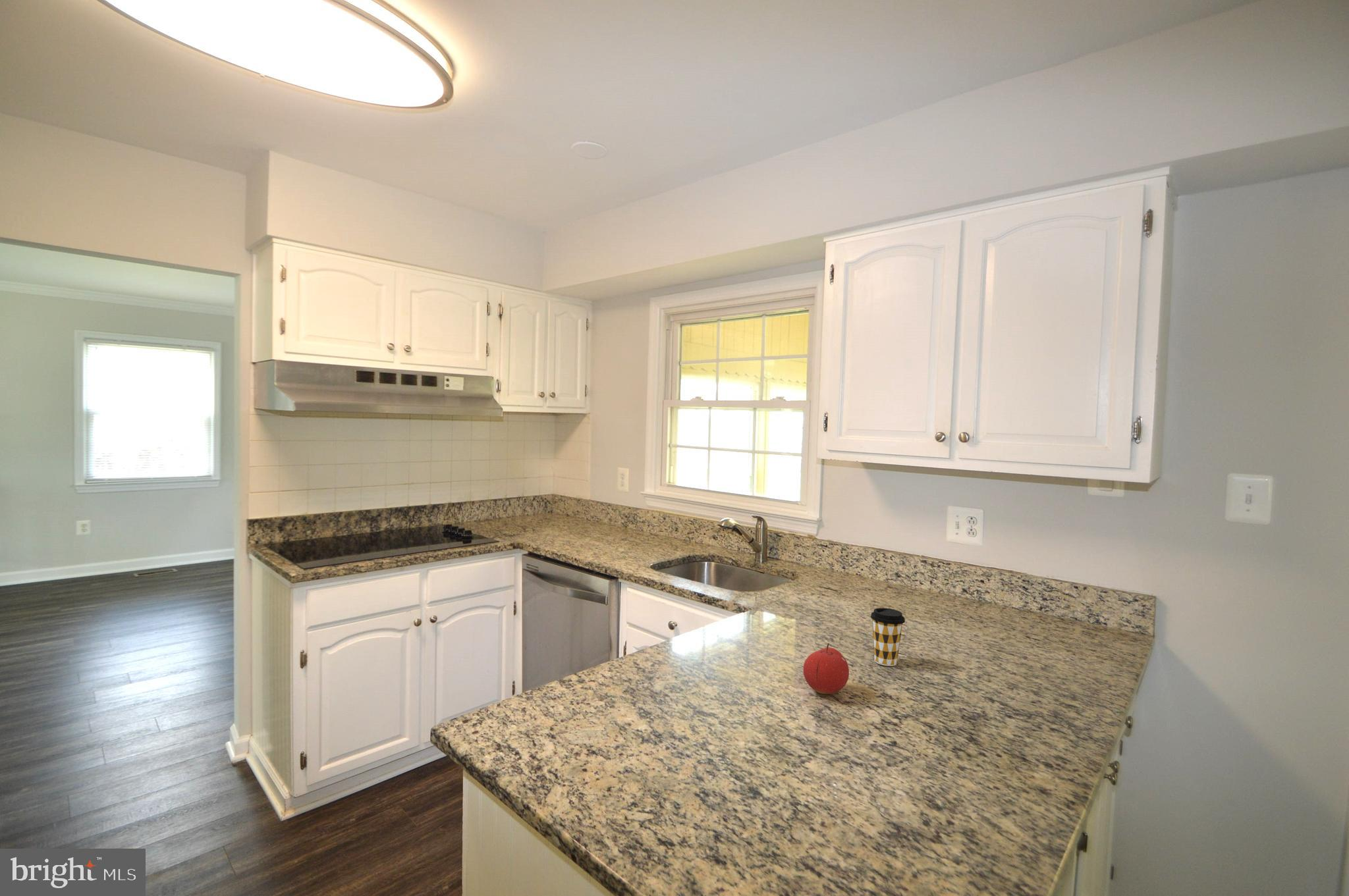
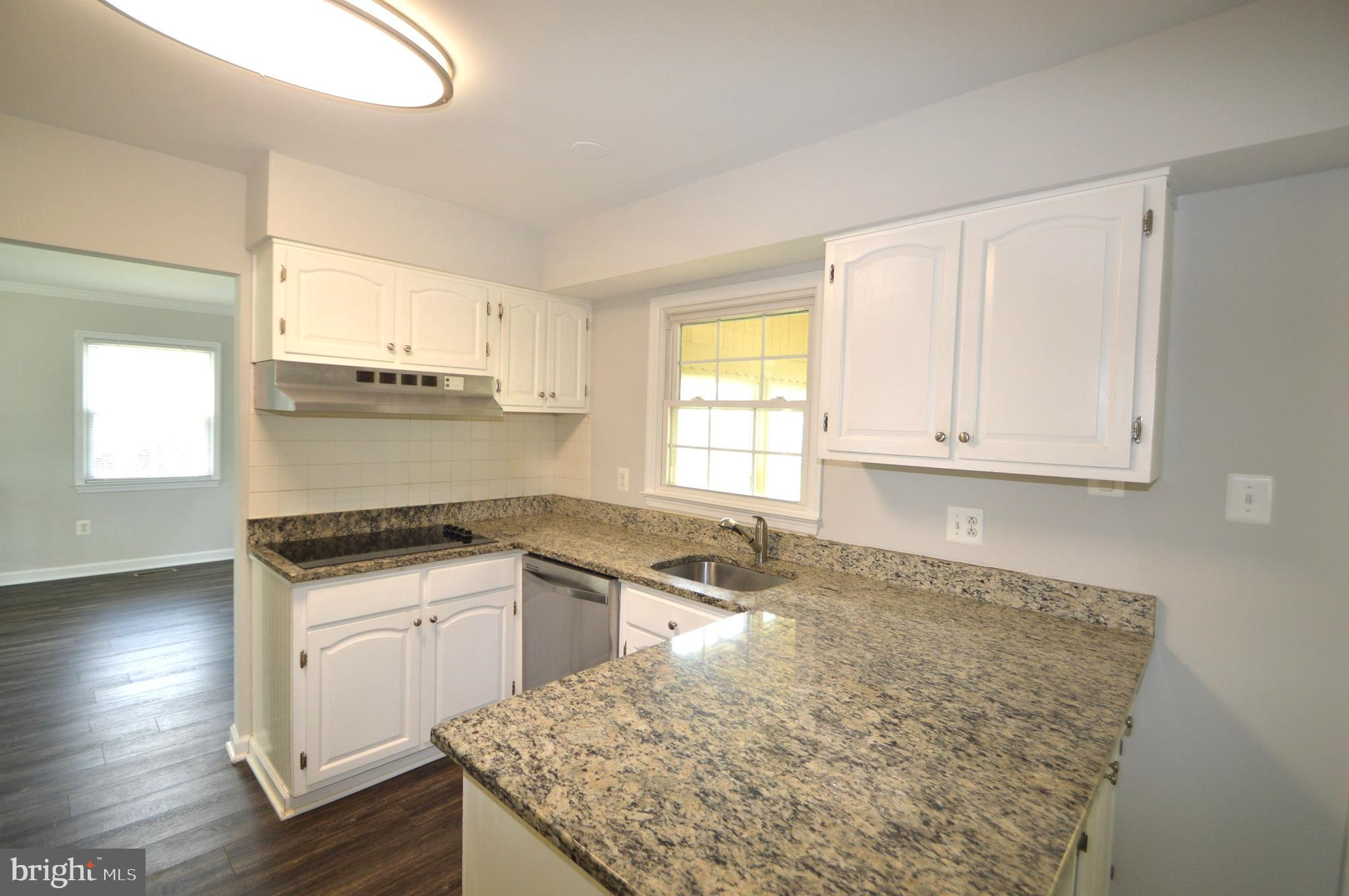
- coffee cup [870,607,906,667]
- fruit [802,643,850,695]
